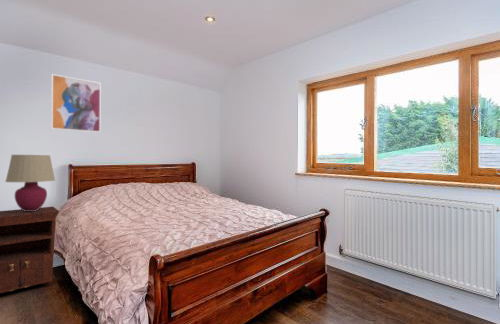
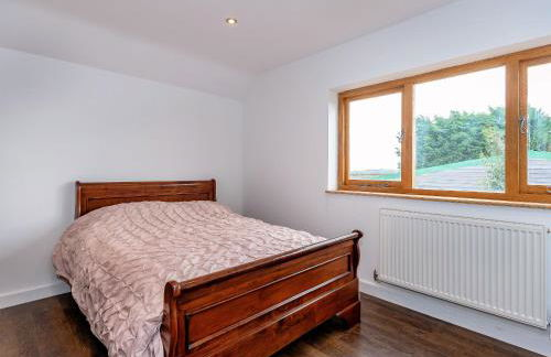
- nightstand [0,206,60,294]
- table lamp [4,154,56,211]
- wall art [50,73,102,133]
